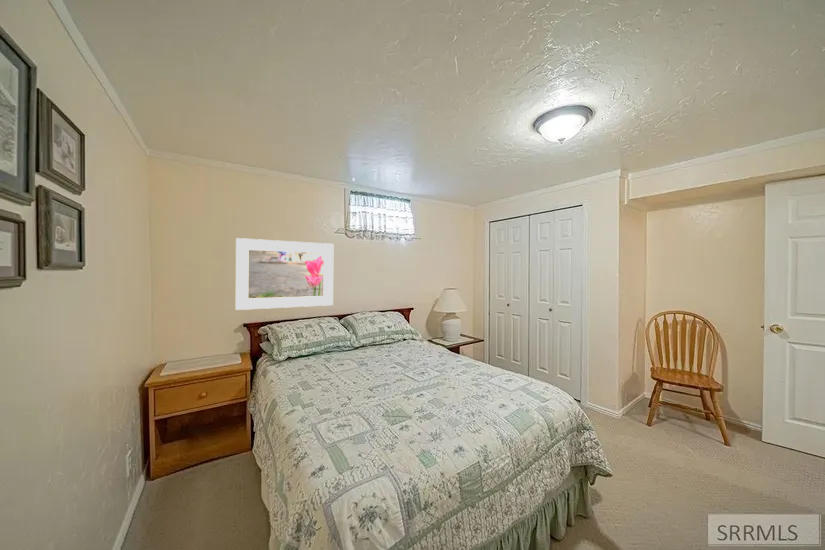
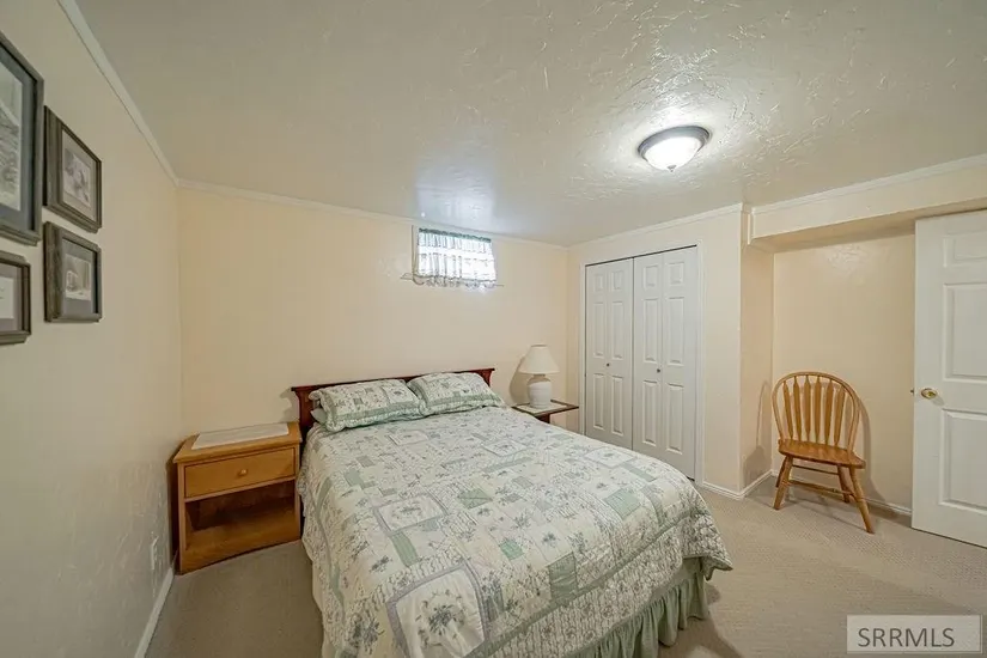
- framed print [235,237,334,311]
